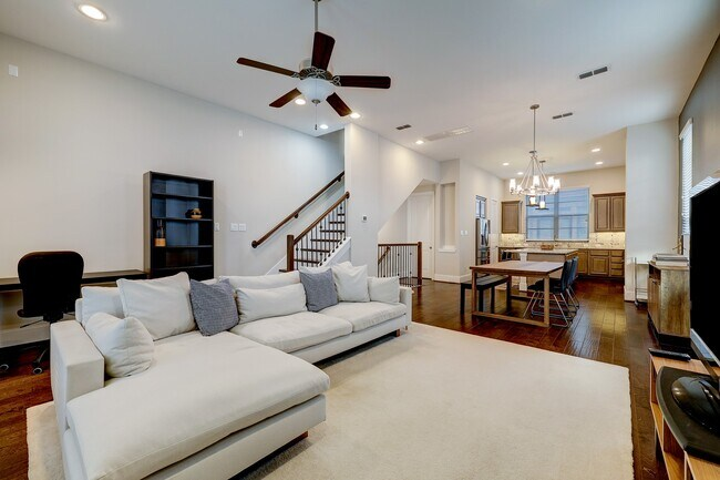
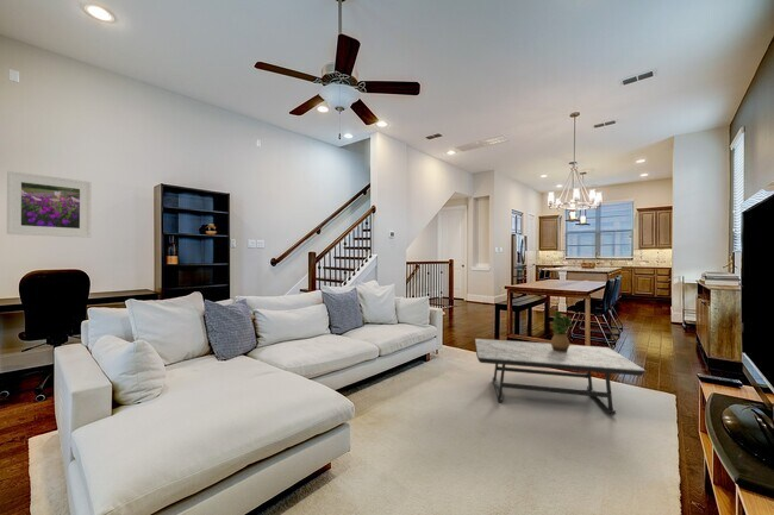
+ potted plant [550,310,575,353]
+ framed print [6,170,93,239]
+ coffee table [474,338,647,416]
